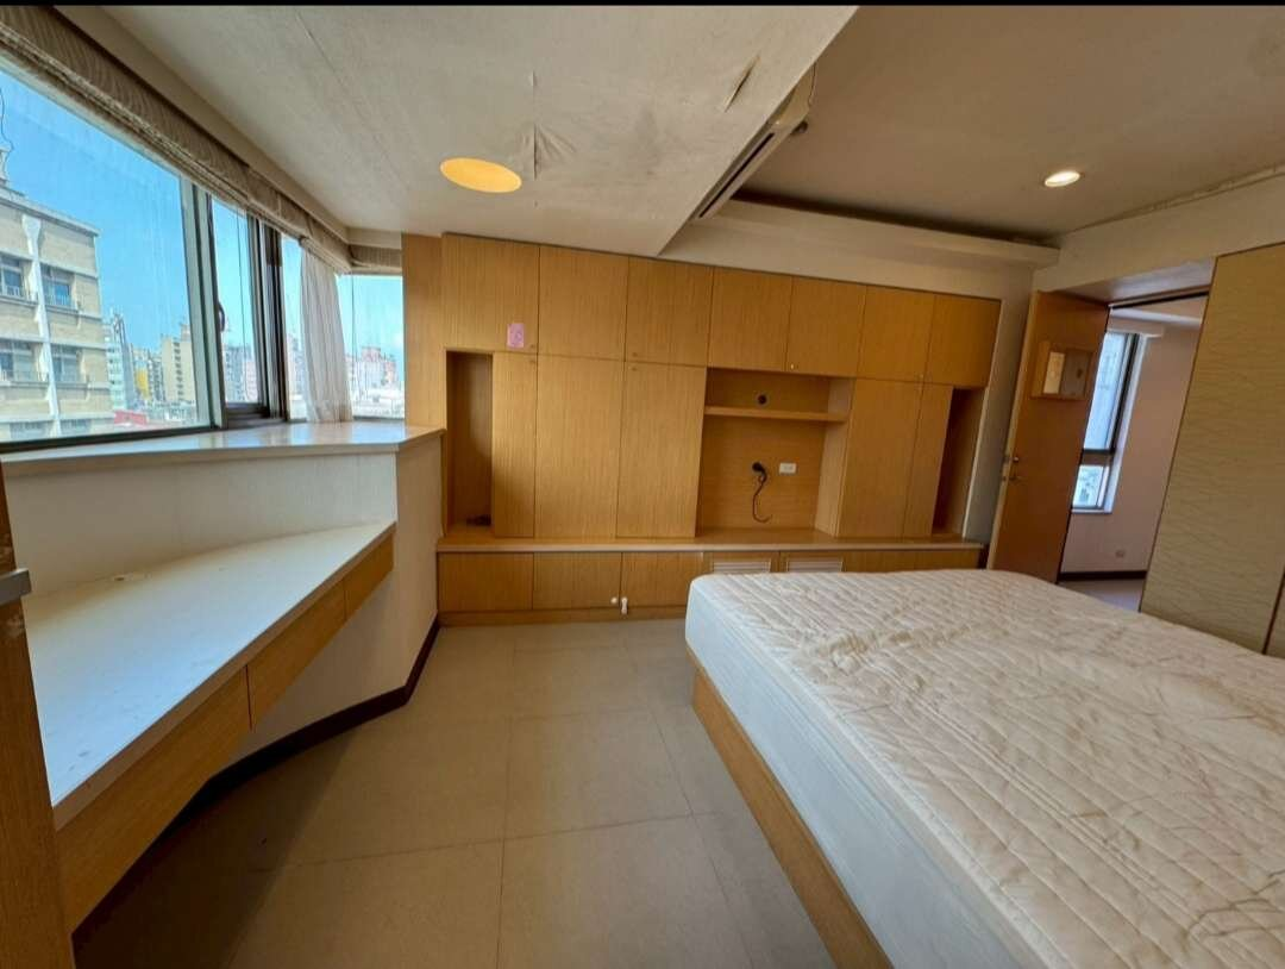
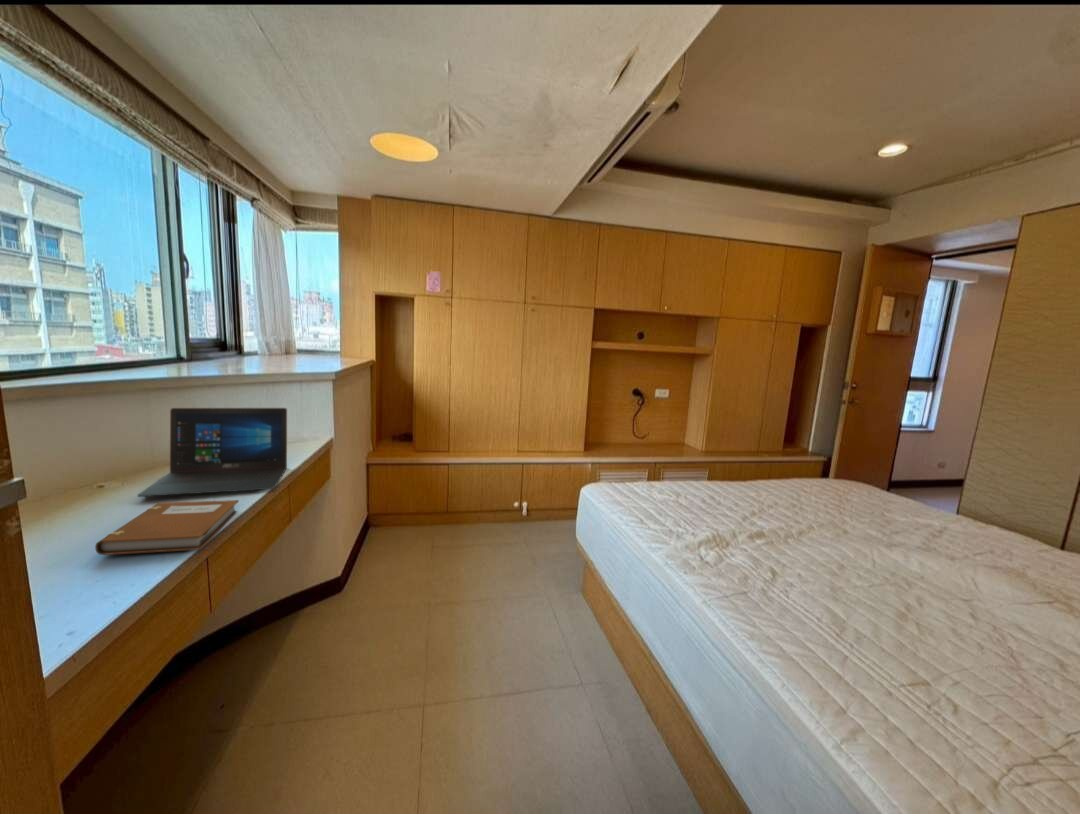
+ notebook [94,499,240,556]
+ laptop [136,407,288,498]
